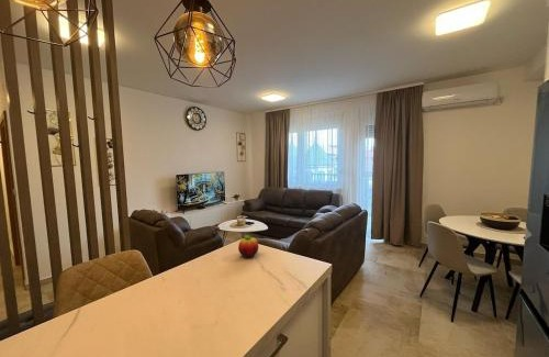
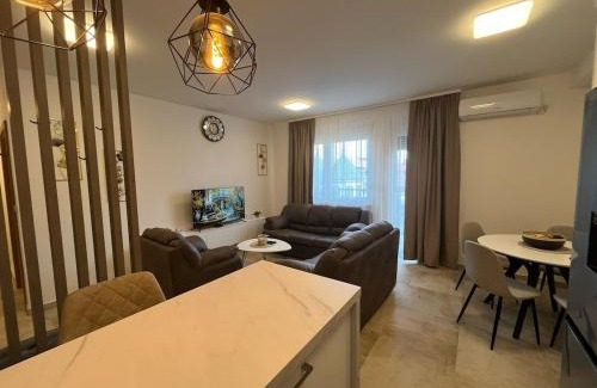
- fruit [237,234,259,258]
